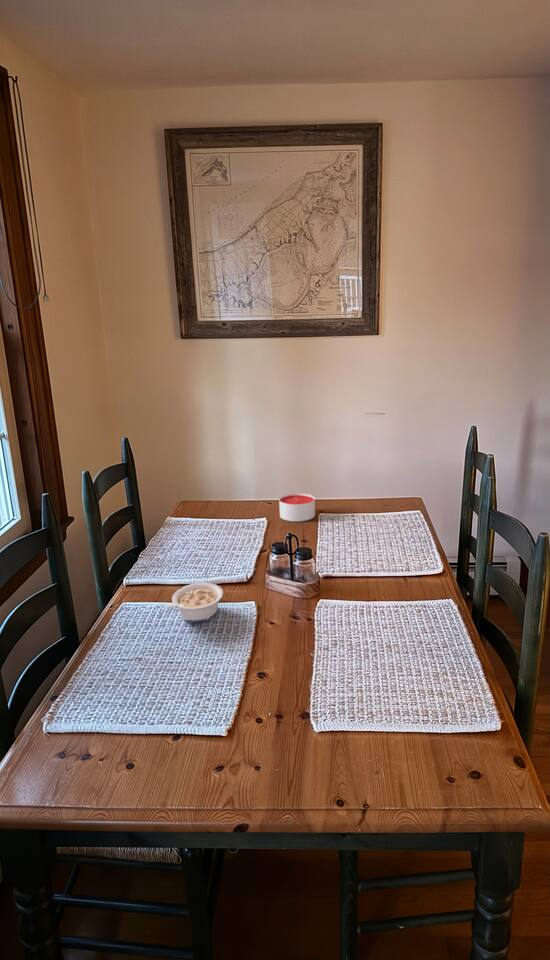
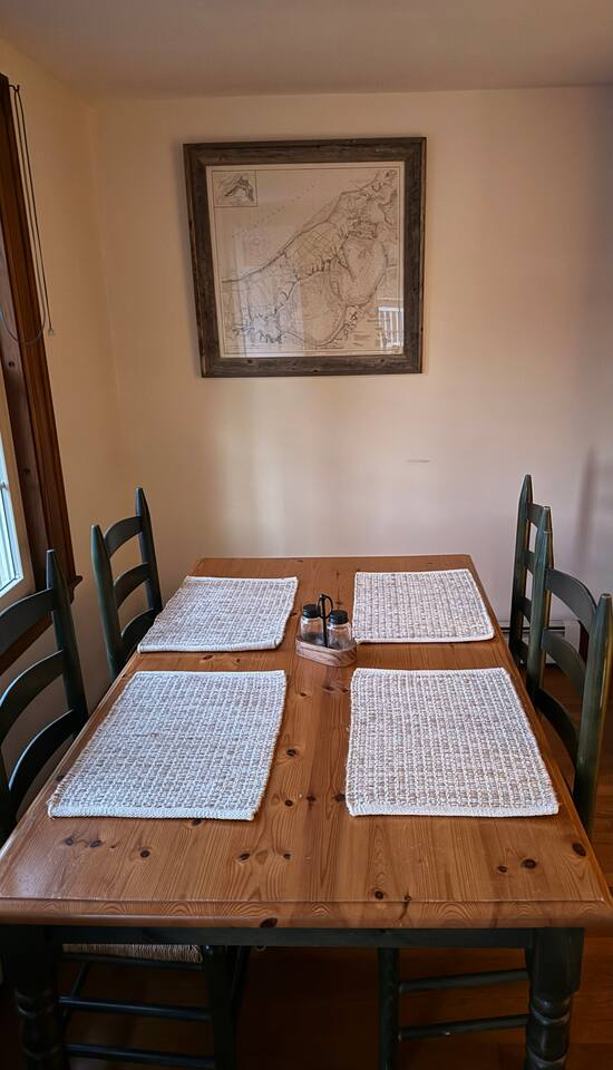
- legume [164,582,224,623]
- candle [278,492,316,522]
